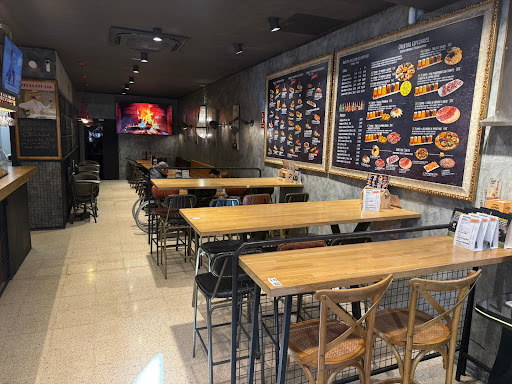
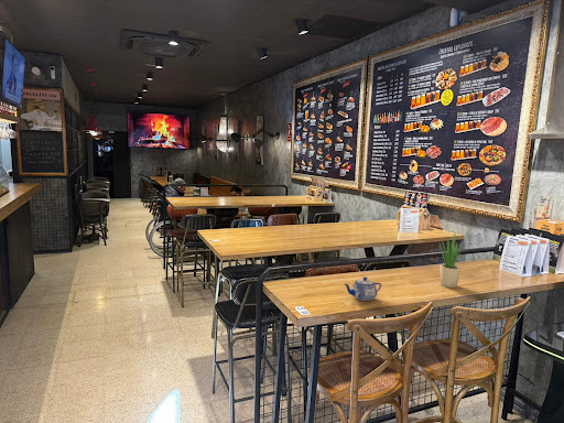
+ potted plant [437,234,463,289]
+ teapot [344,276,382,302]
